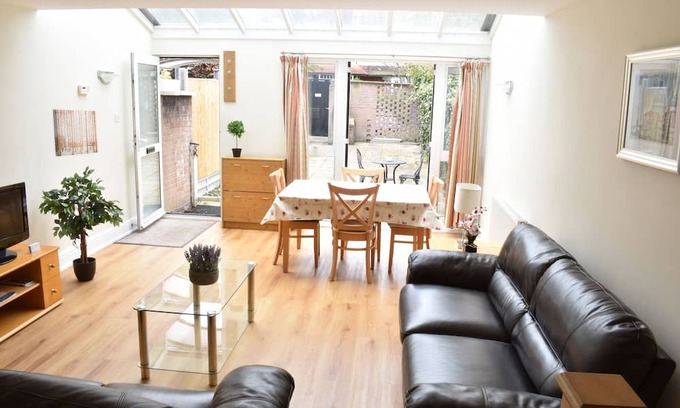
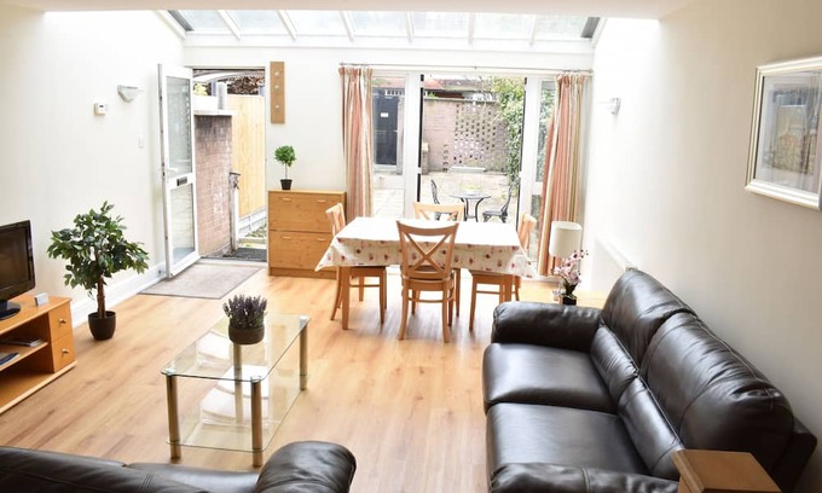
- wall art [52,108,99,157]
